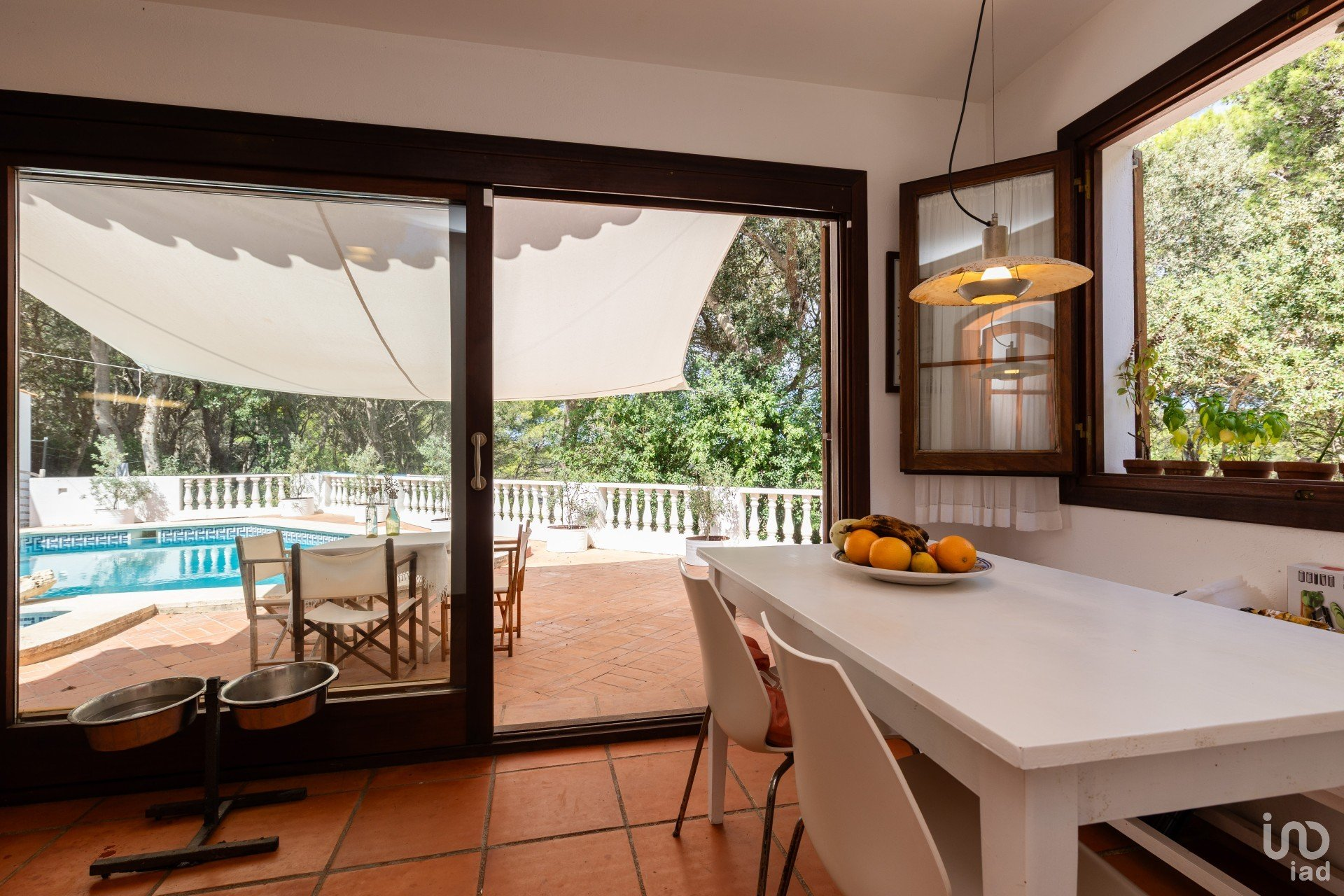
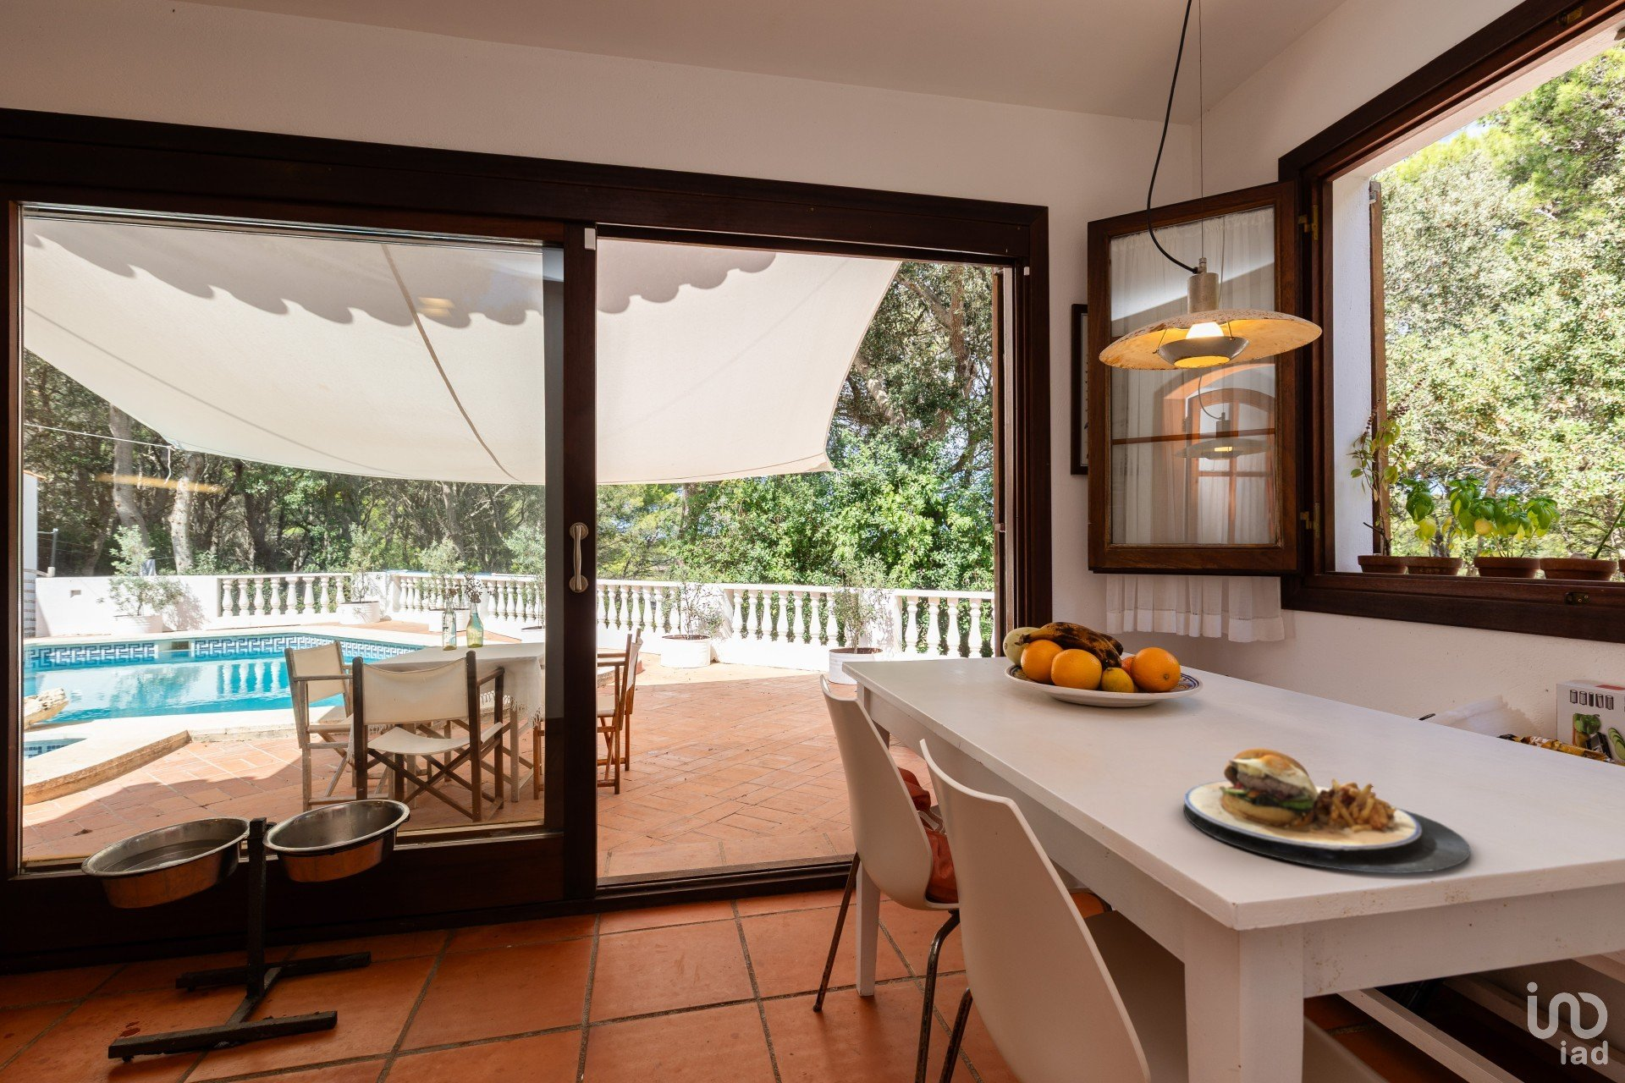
+ plate [1182,747,1471,875]
